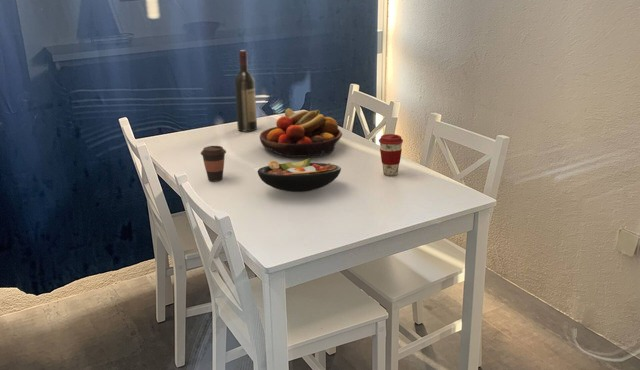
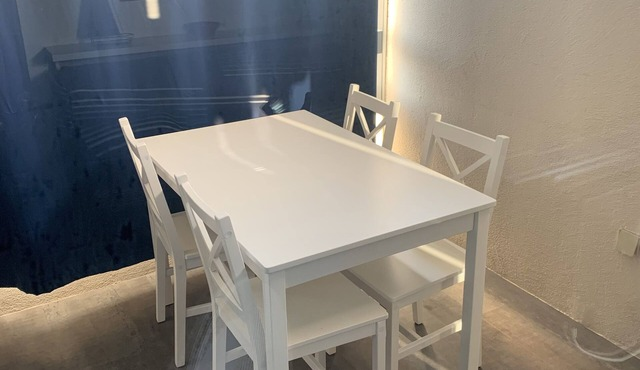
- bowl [256,157,342,193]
- coffee cup [378,133,404,176]
- coffee cup [200,145,227,182]
- wine bottle [234,49,258,132]
- fruit bowl [259,107,343,158]
